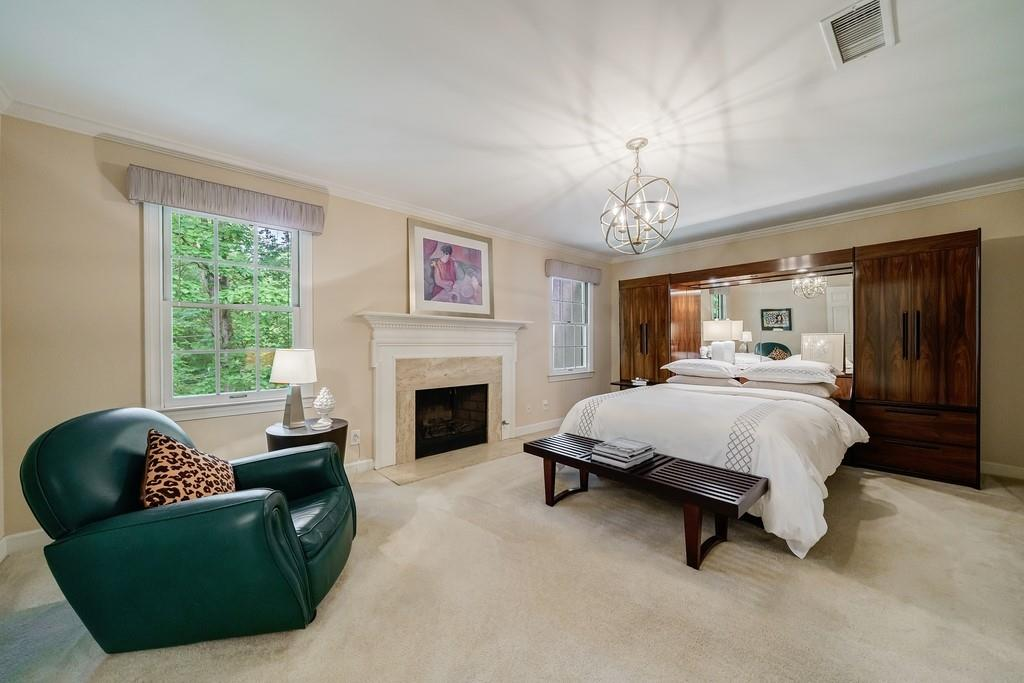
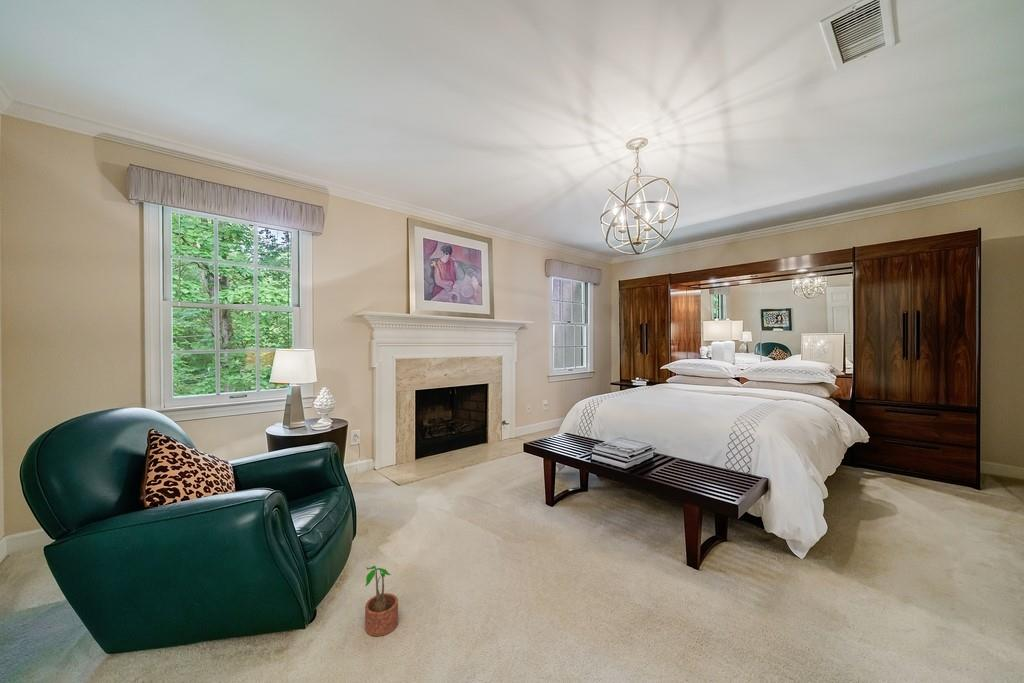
+ potted plant [364,565,399,637]
